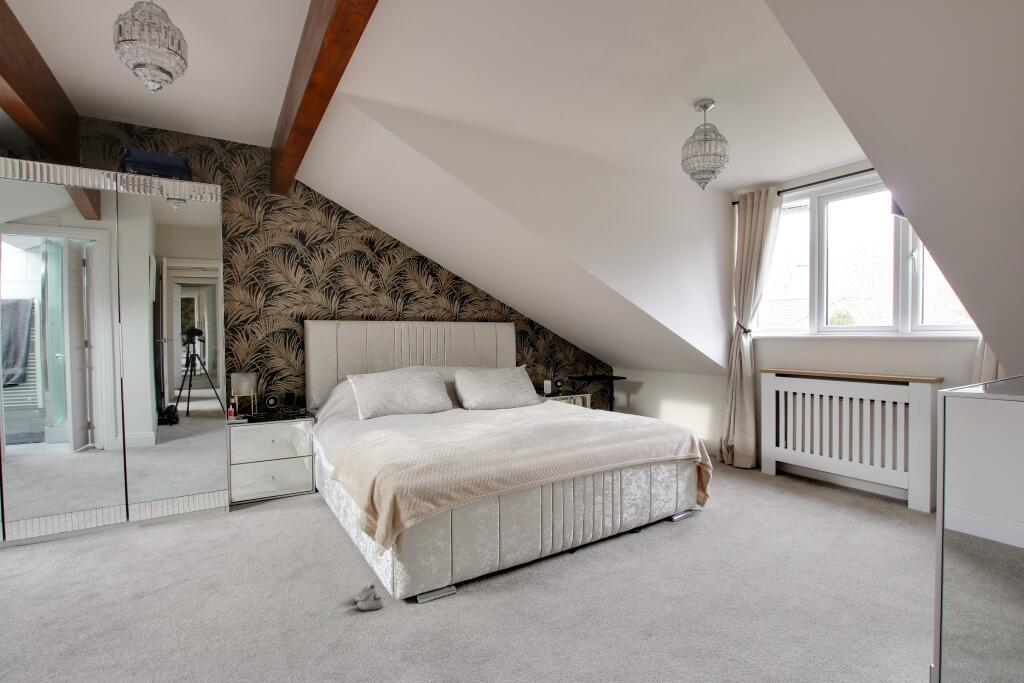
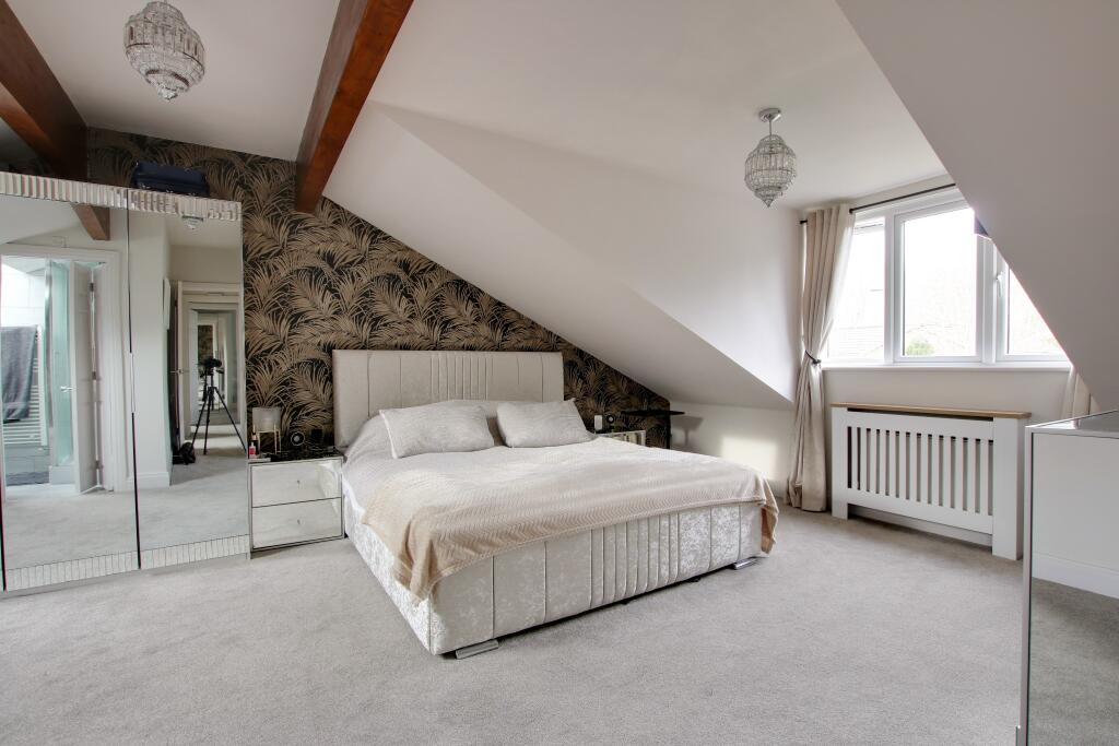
- sneaker [353,583,384,612]
